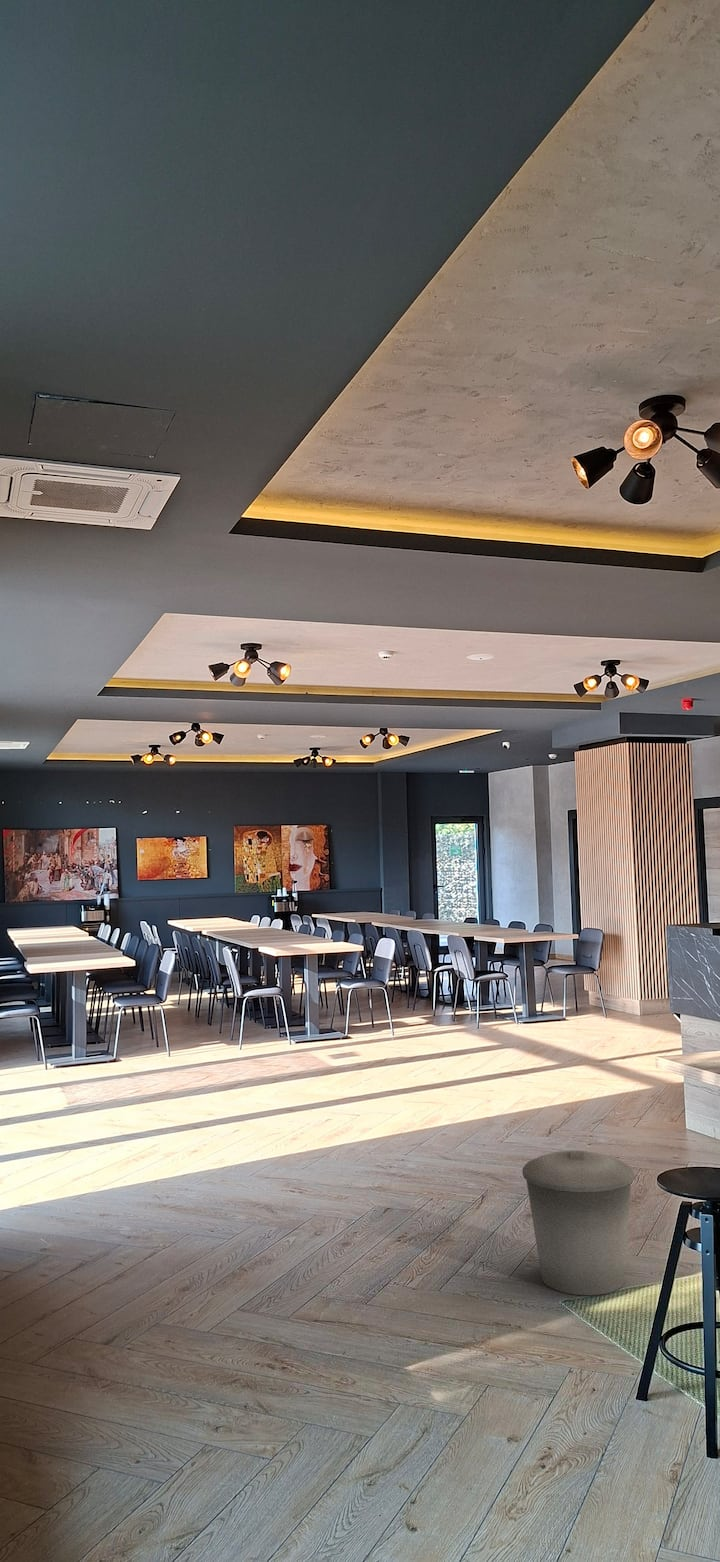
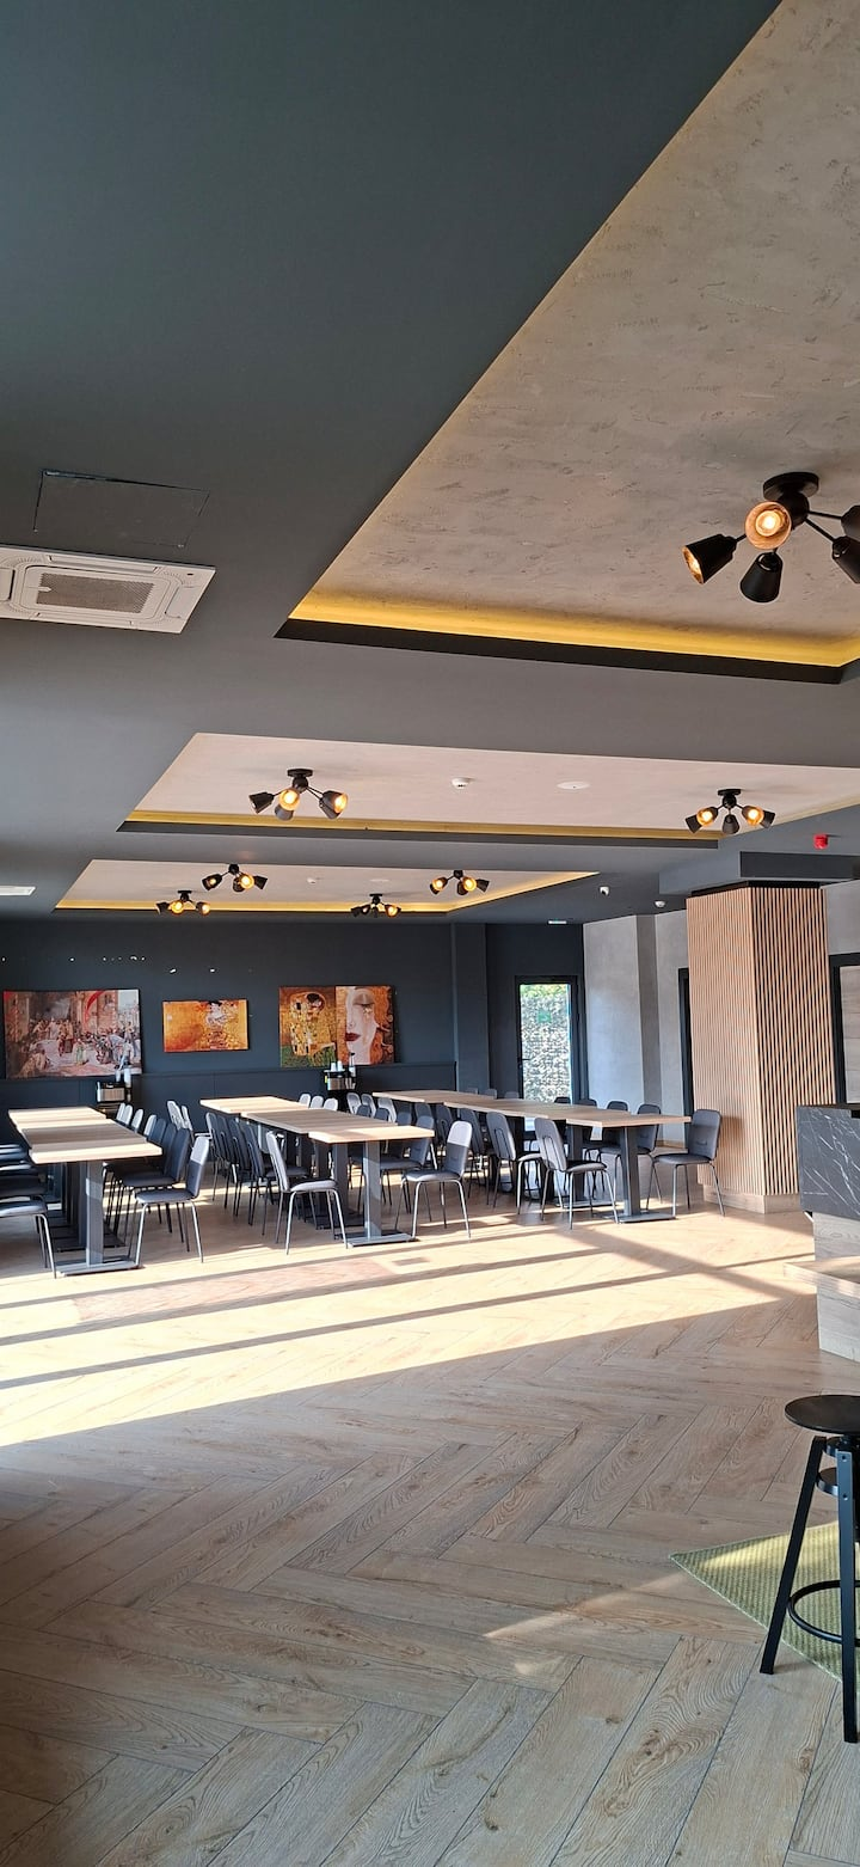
- trash can [521,1149,635,1296]
